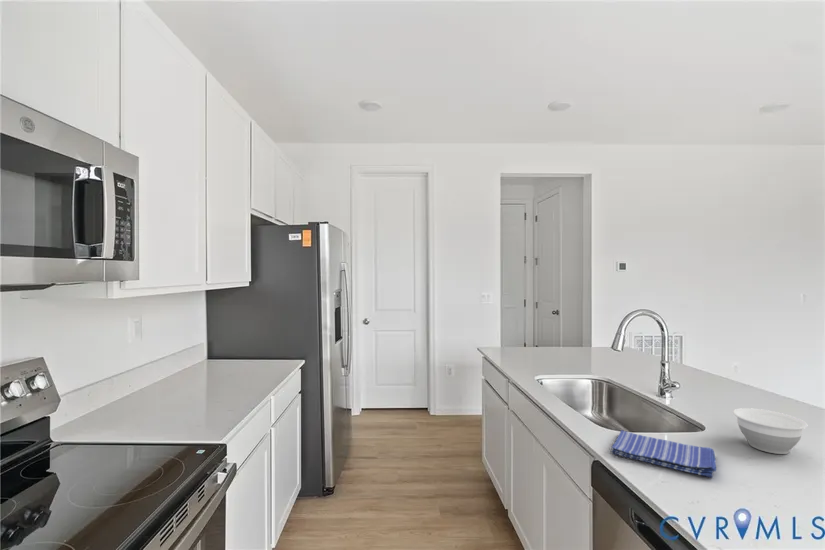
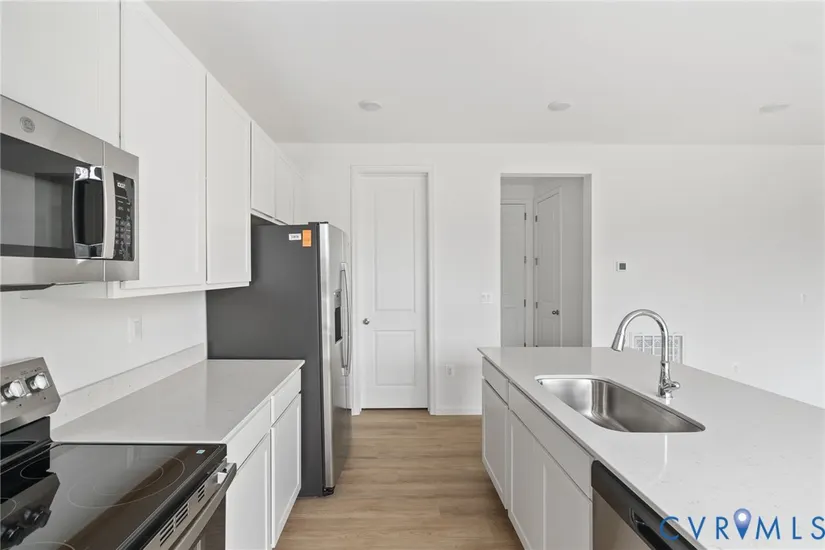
- bowl [732,407,809,455]
- dish towel [610,430,717,479]
